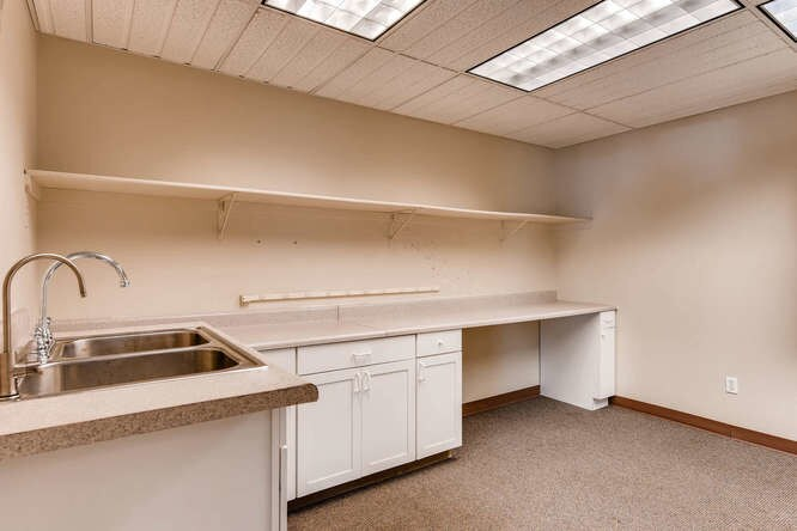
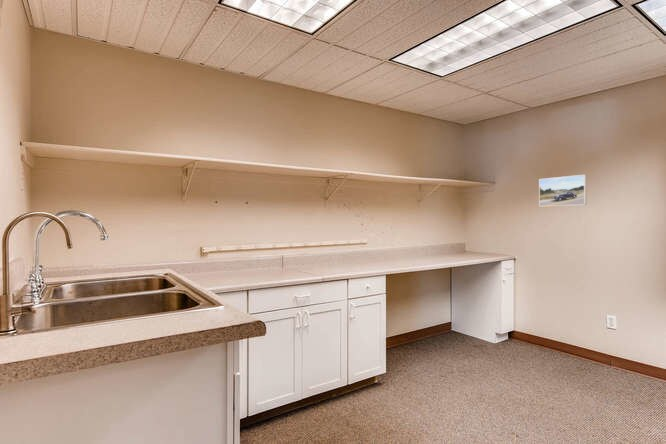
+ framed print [538,174,587,208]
